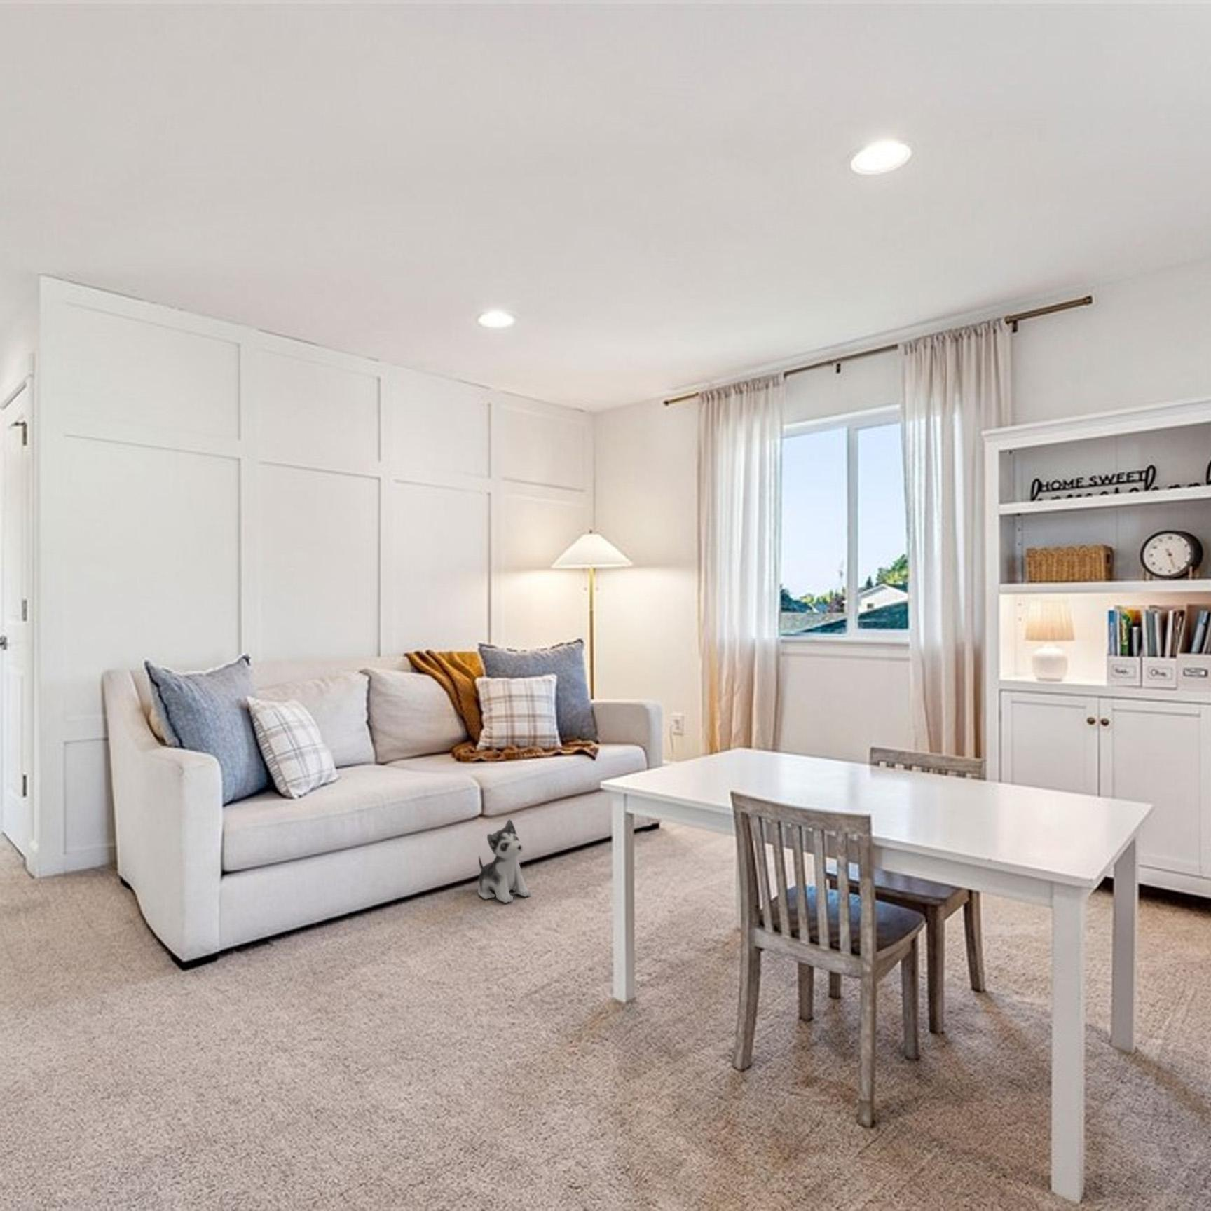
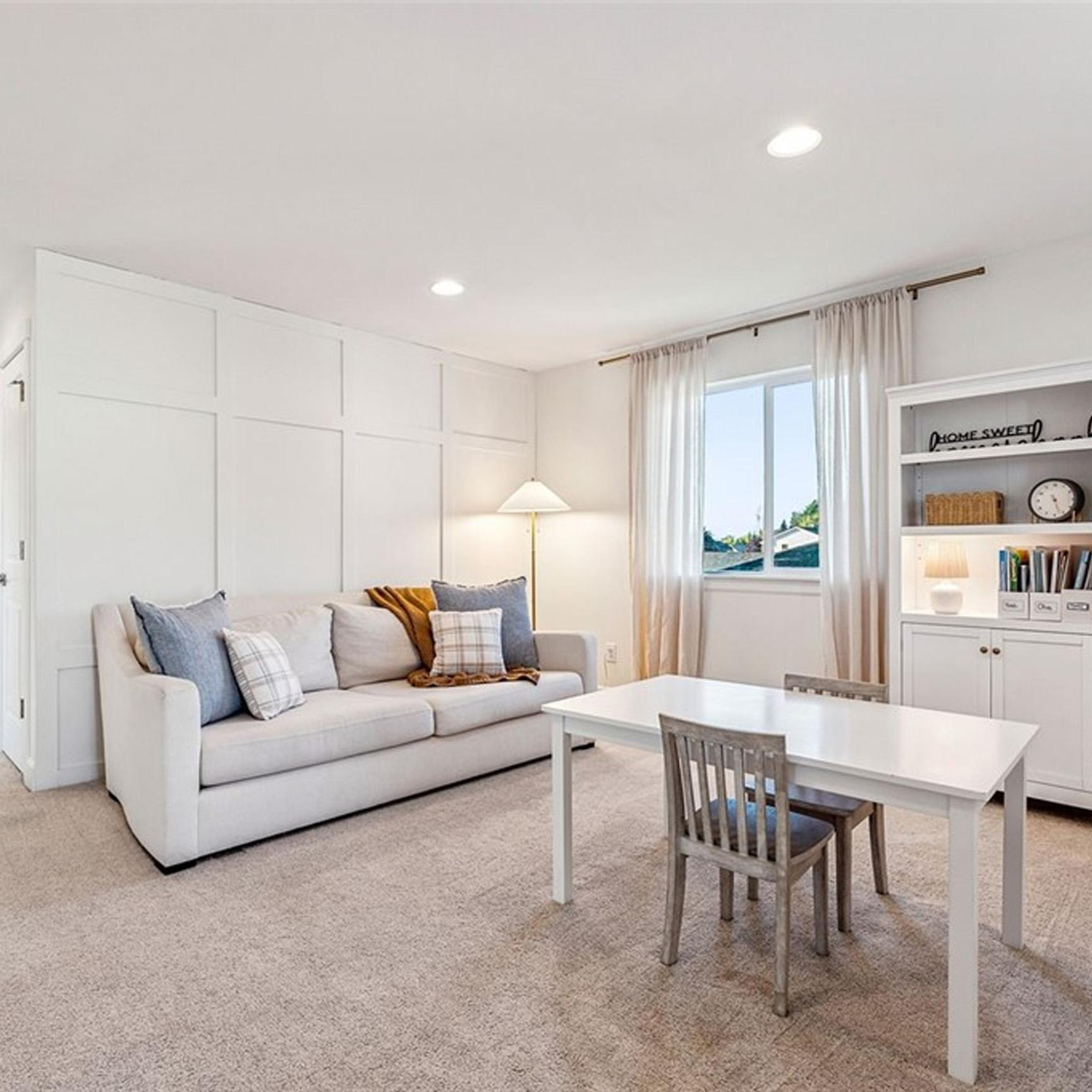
- plush toy [477,818,532,904]
